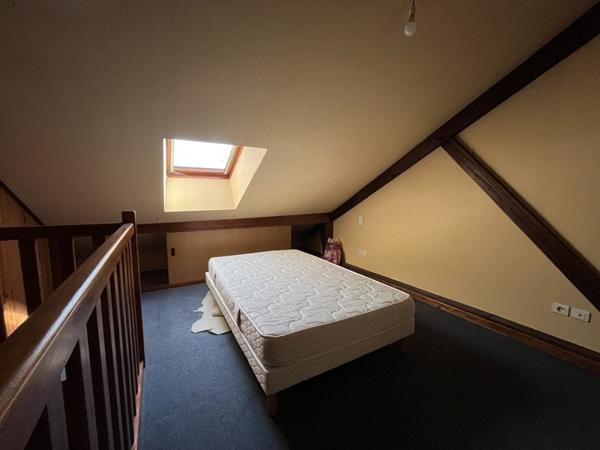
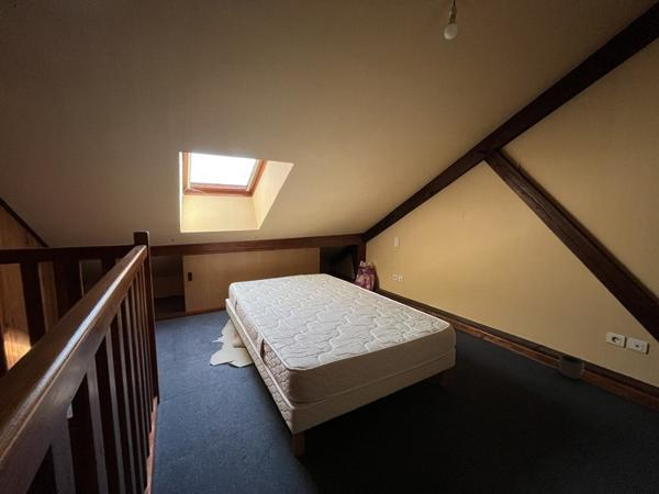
+ planter [558,355,585,380]
